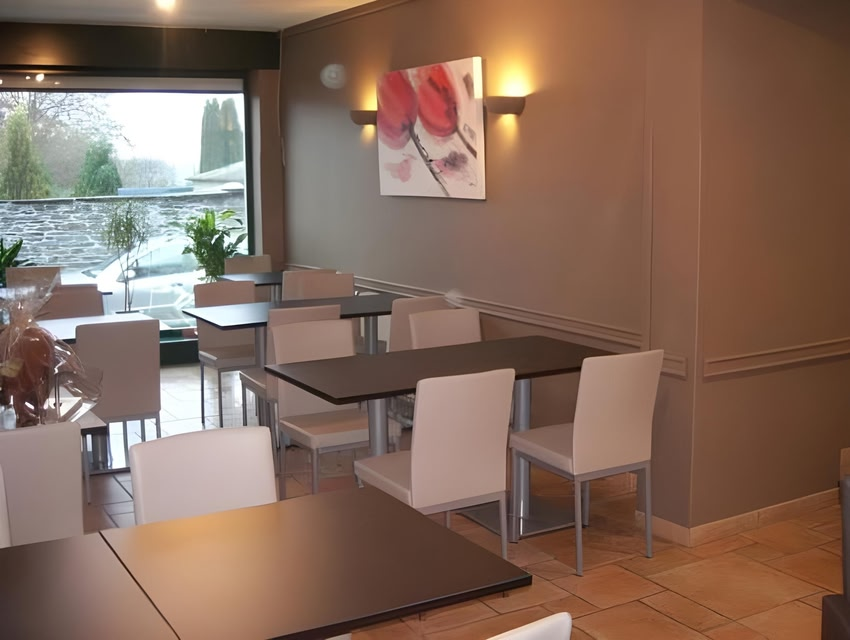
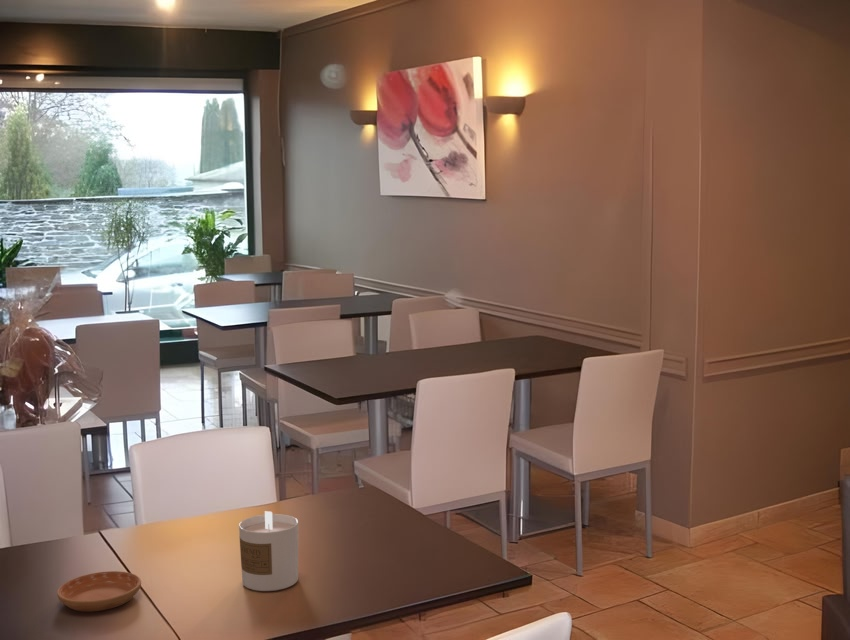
+ saucer [56,570,142,613]
+ candle [238,510,299,592]
